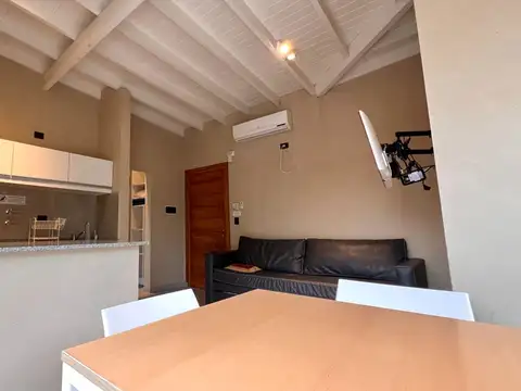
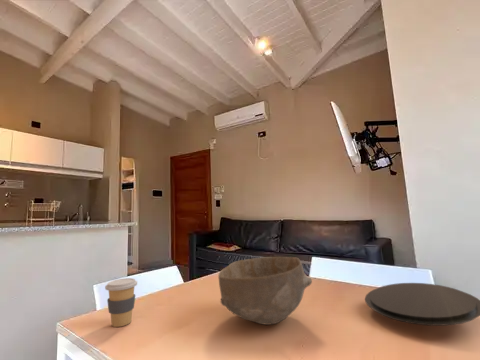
+ bowl [217,256,313,326]
+ plate [364,282,480,327]
+ coffee cup [104,277,138,328]
